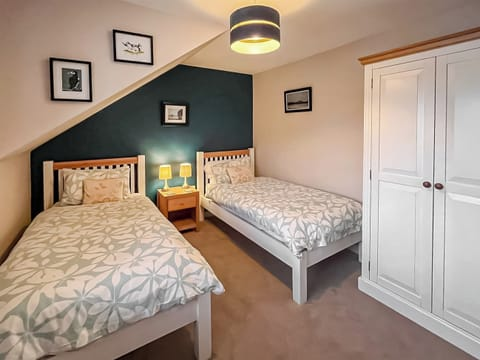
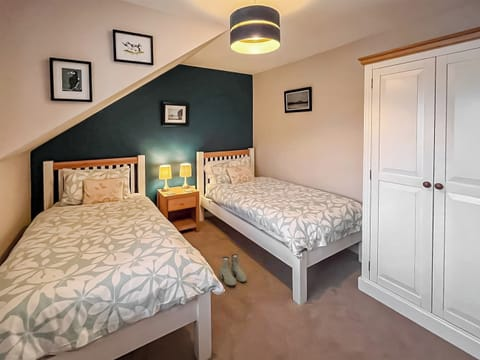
+ boots [219,253,247,287]
